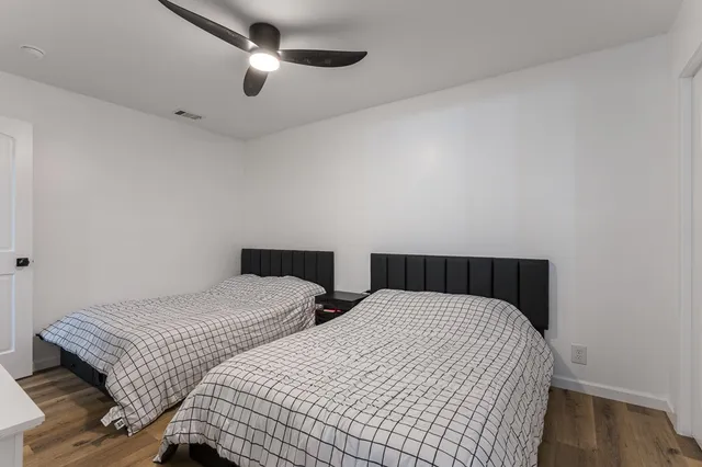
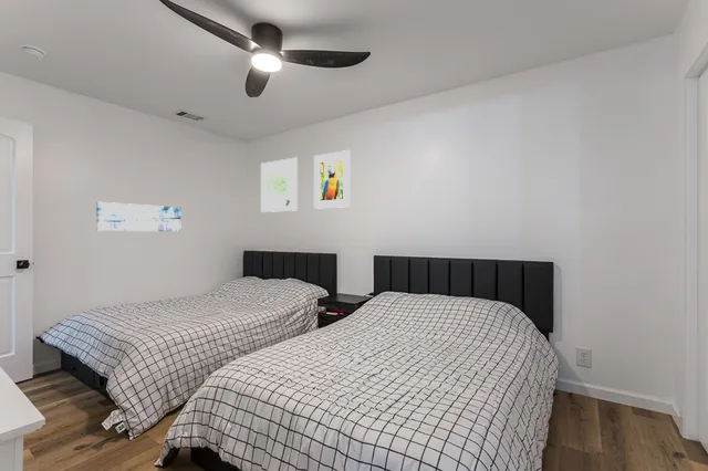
+ wall art [95,201,181,232]
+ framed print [313,149,352,210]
+ wall art [260,157,299,213]
